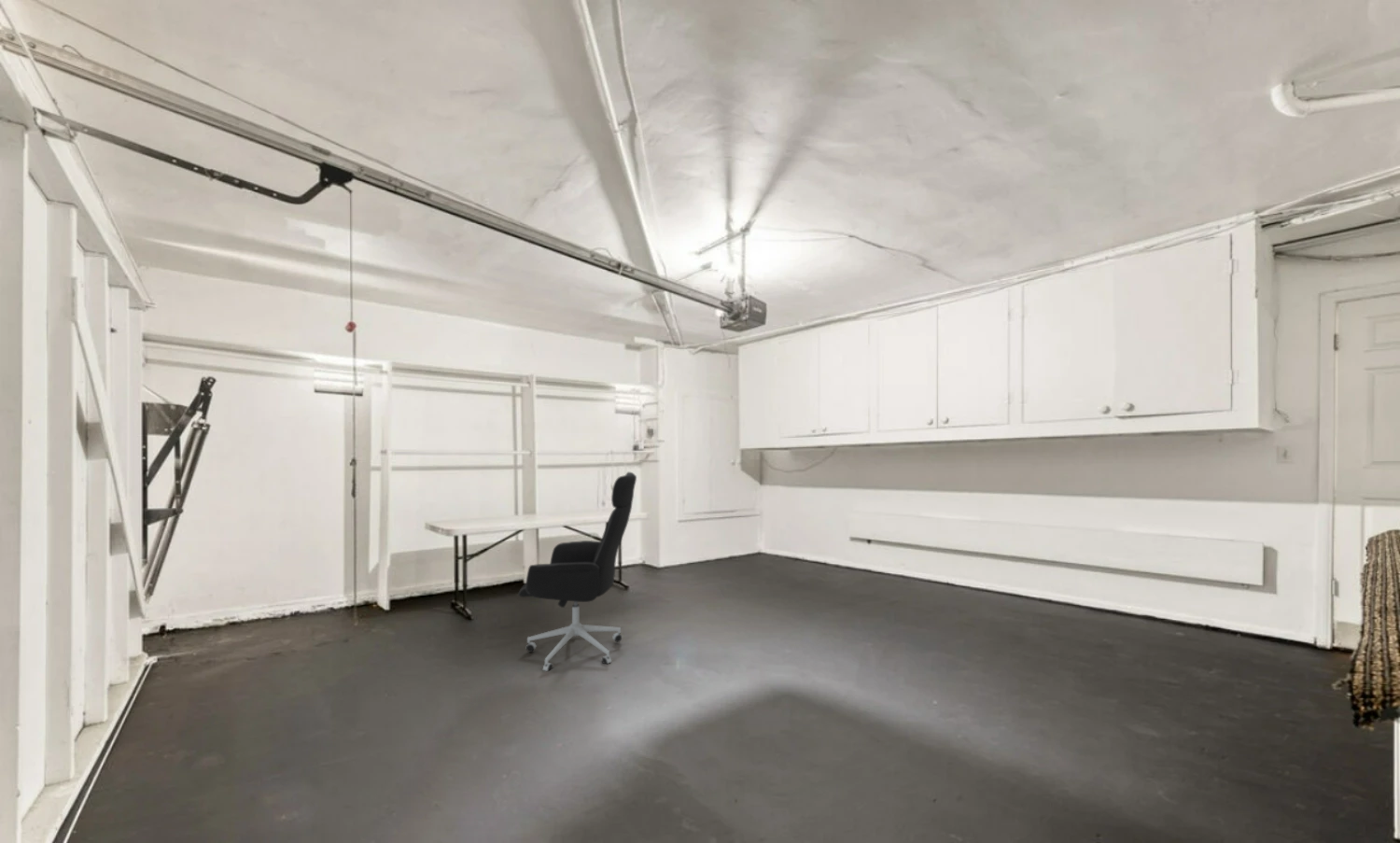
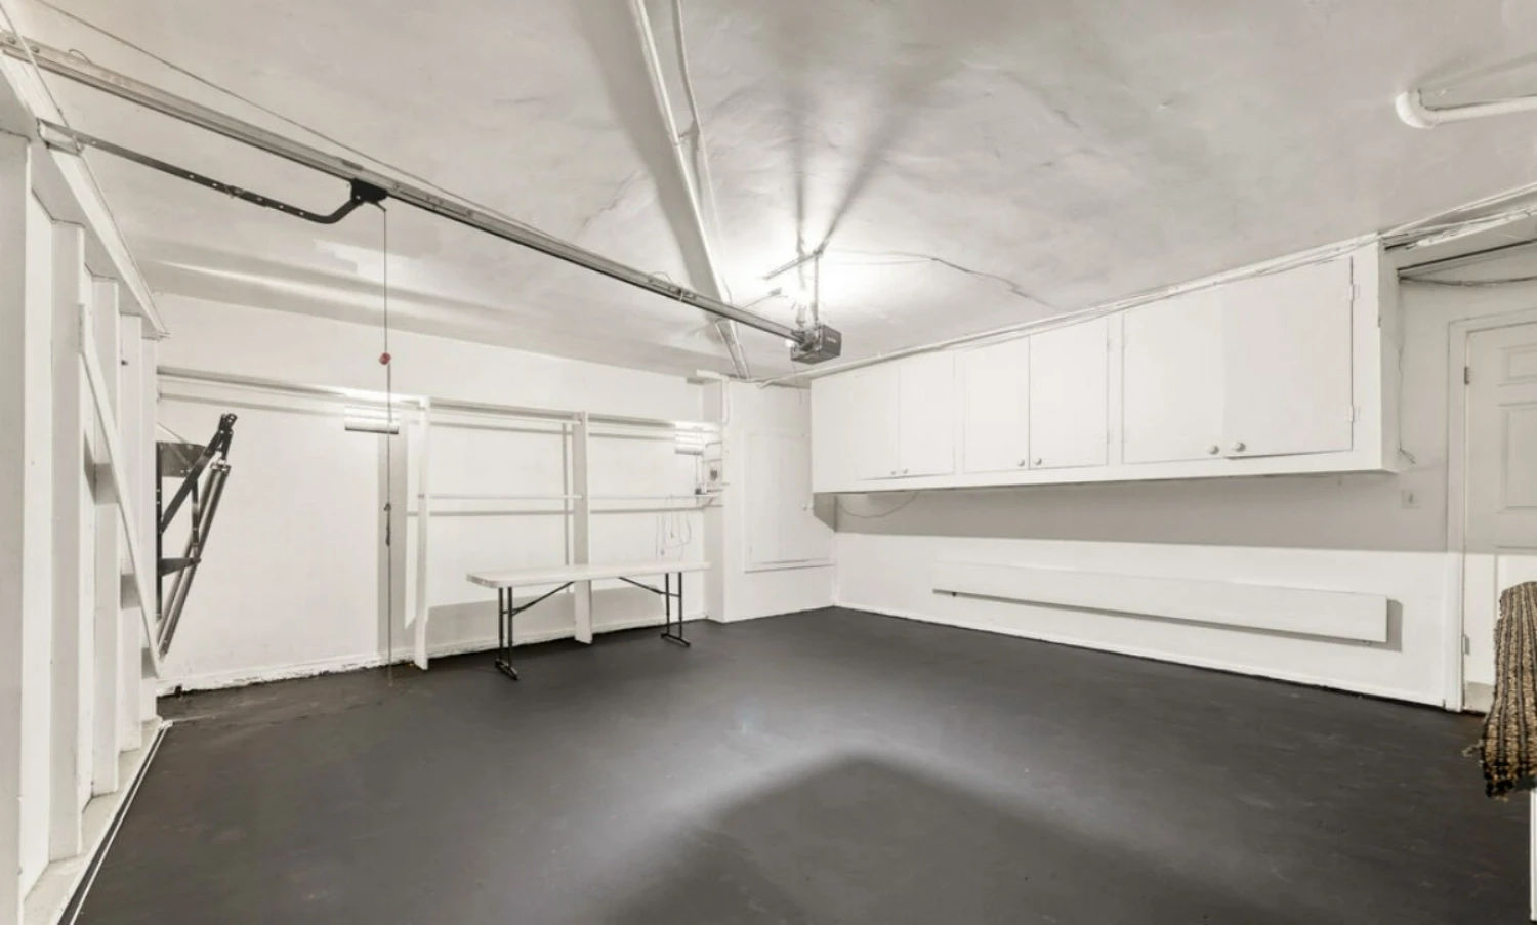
- office chair [517,471,637,672]
